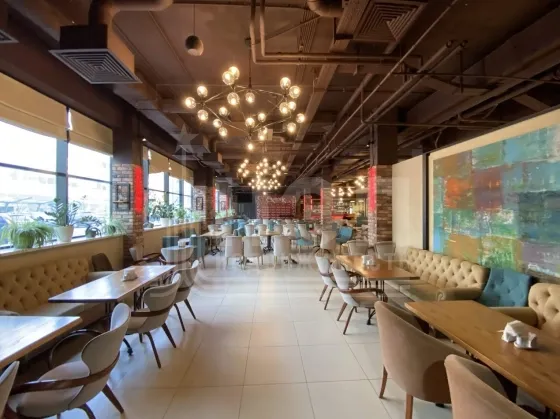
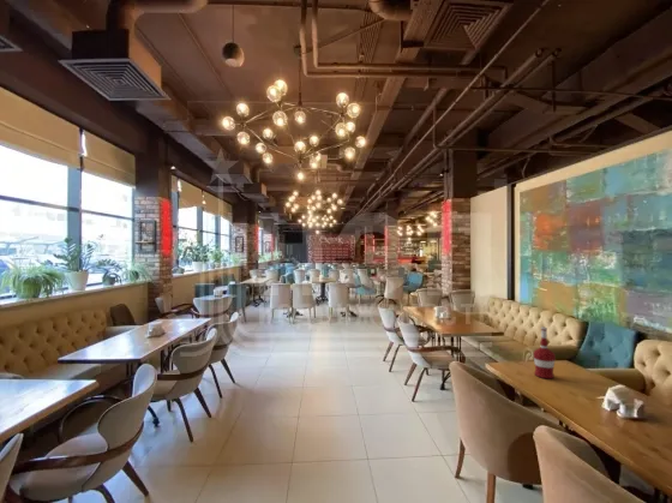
+ alcohol [532,325,557,379]
